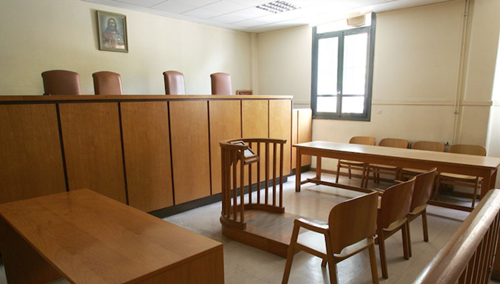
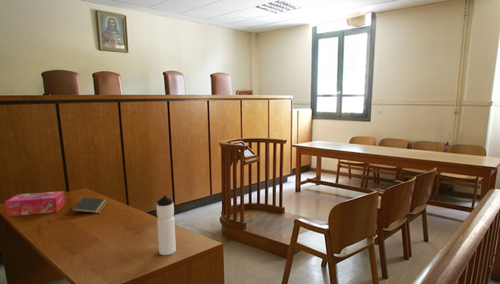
+ notepad [71,196,109,217]
+ tissue box [4,190,66,217]
+ water bottle [155,194,177,256]
